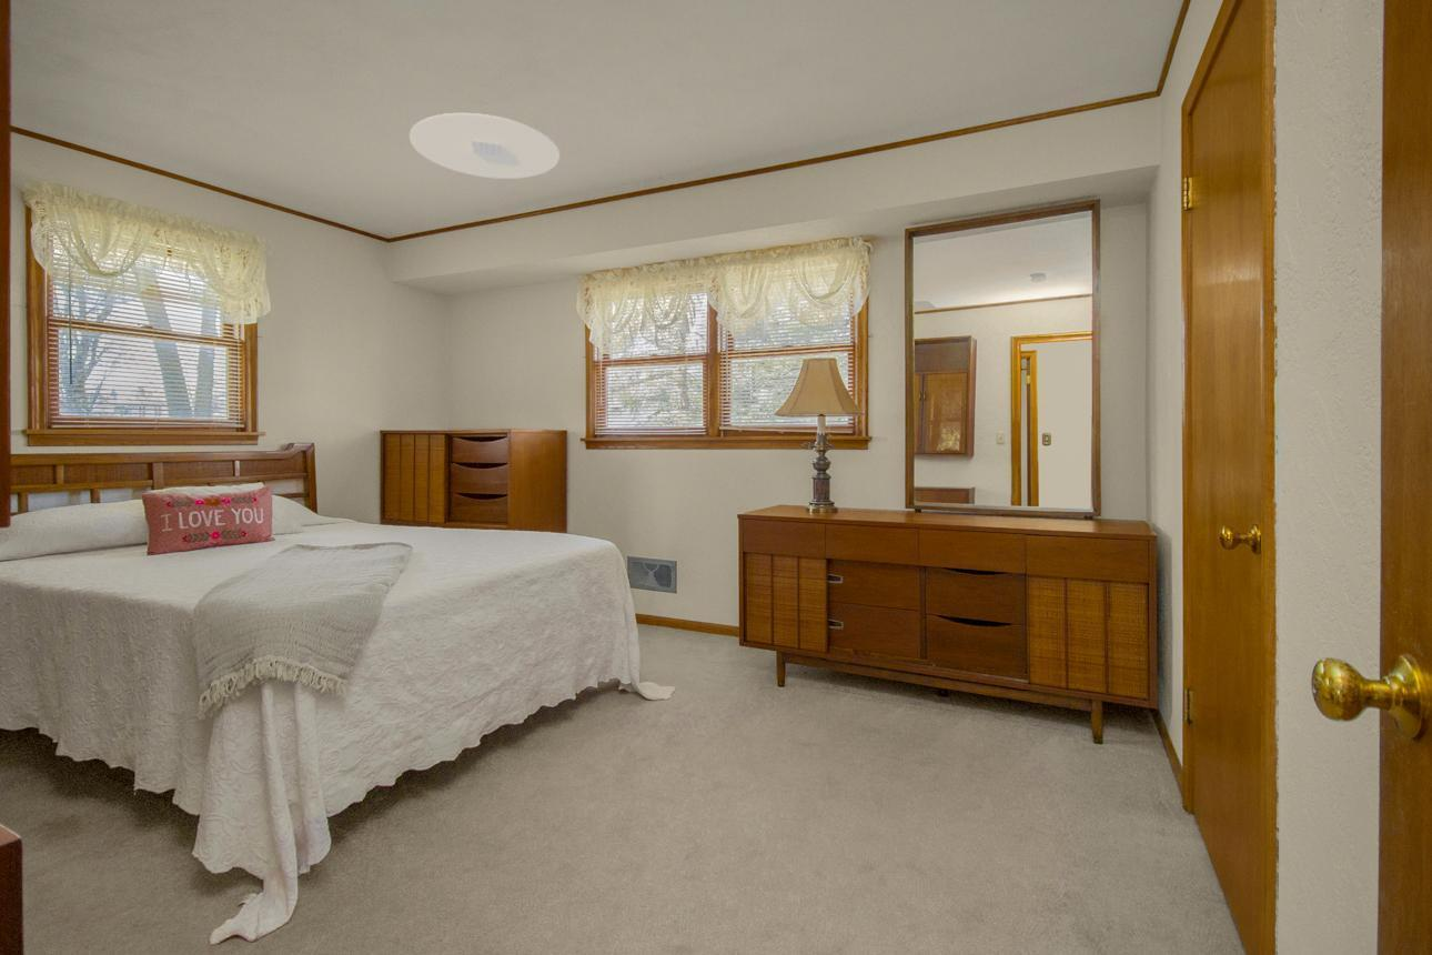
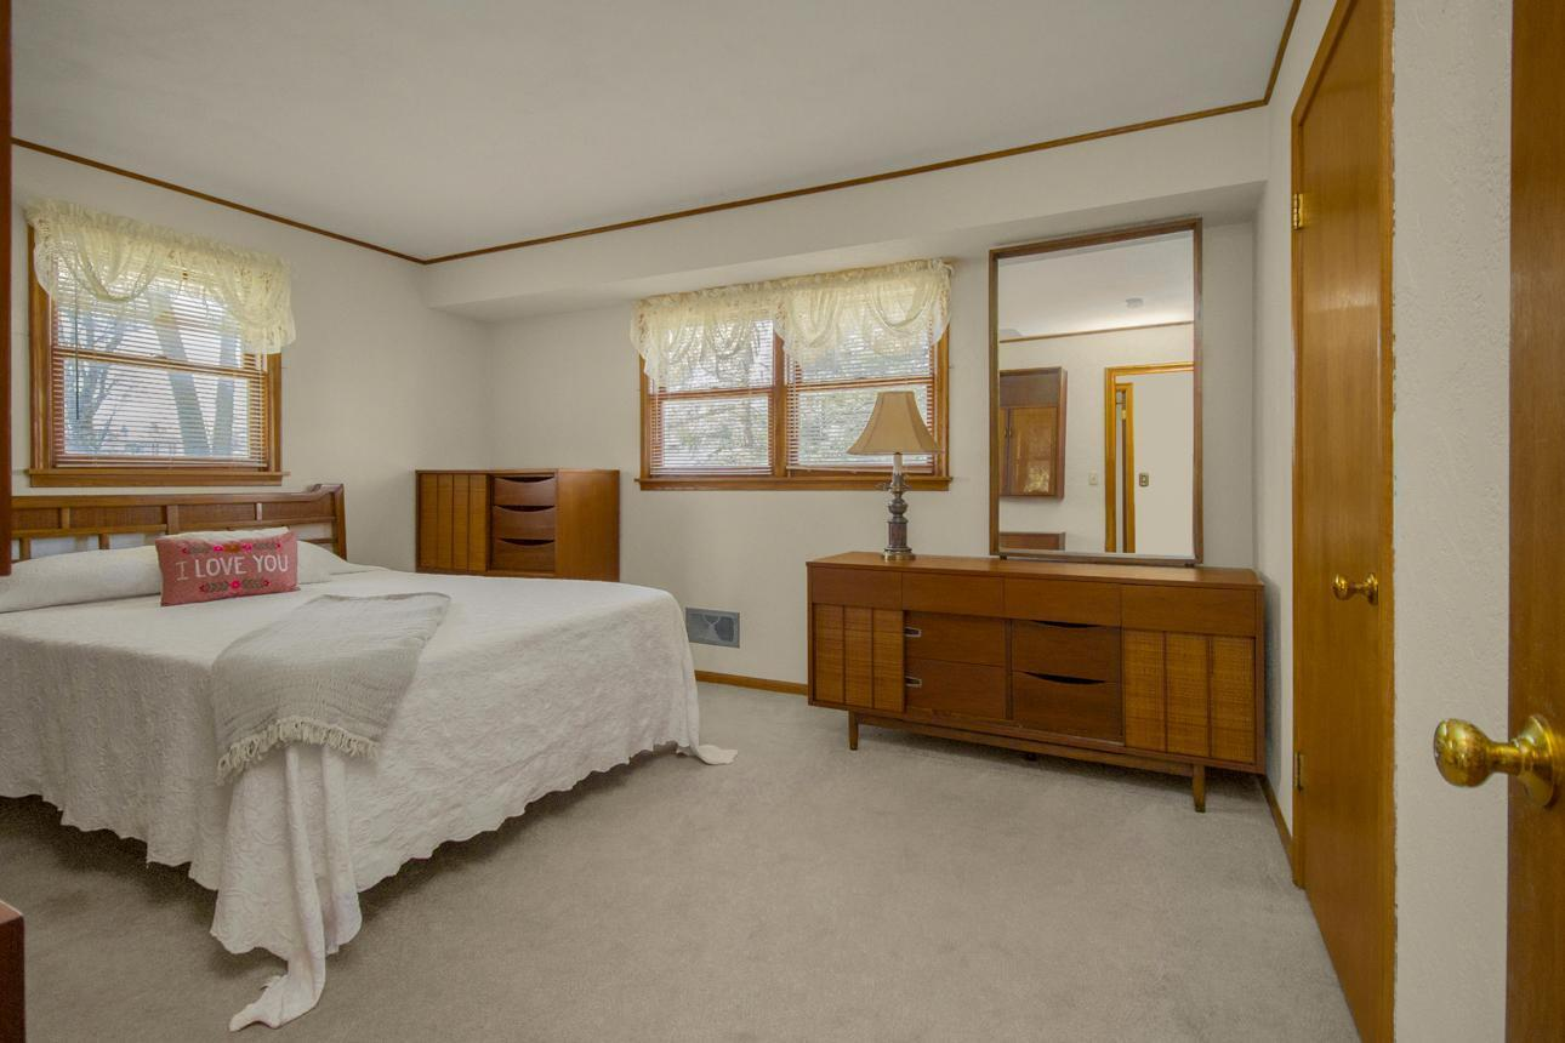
- ceiling light [409,112,561,180]
